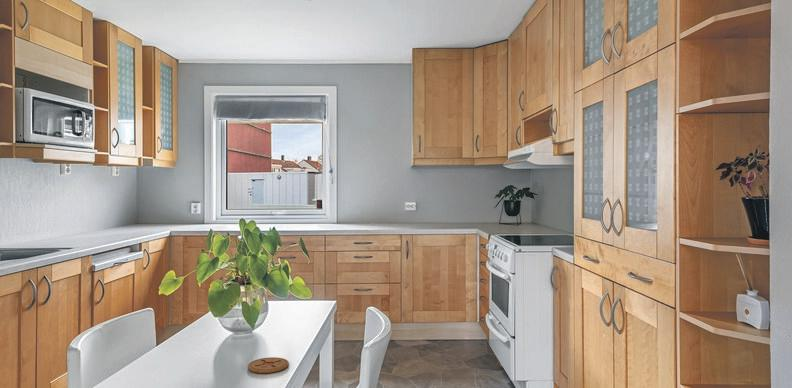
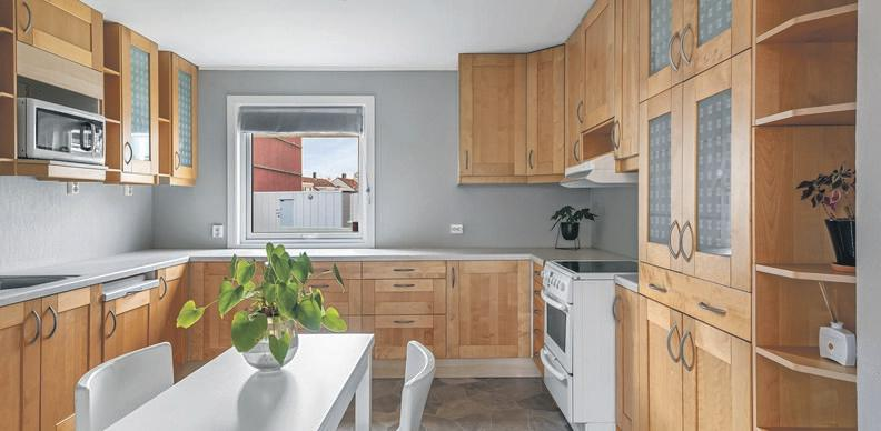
- coaster [247,356,290,374]
